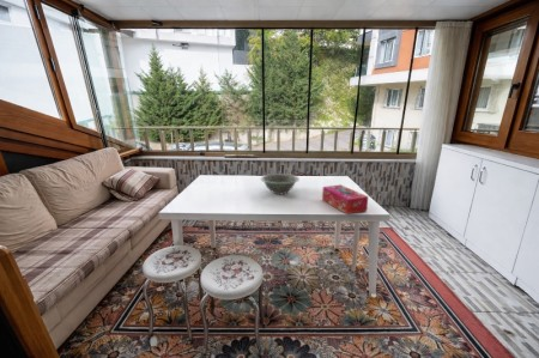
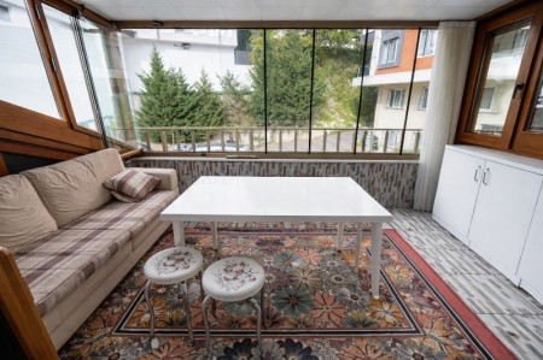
- tissue box [321,183,369,216]
- decorative bowl [260,172,301,195]
